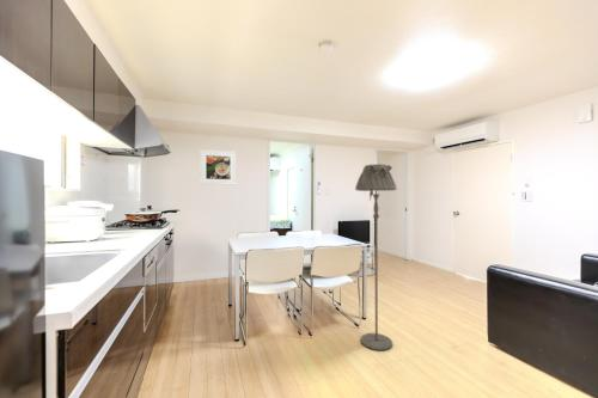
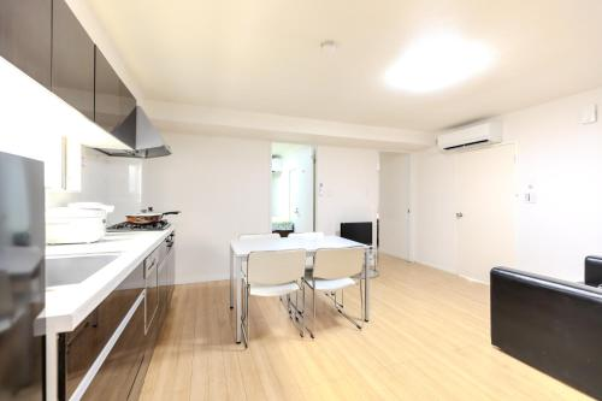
- floor lamp [354,163,398,351]
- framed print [200,148,237,186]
